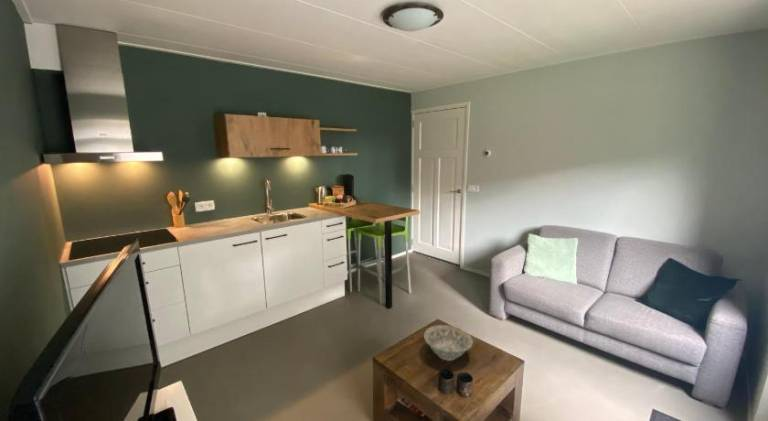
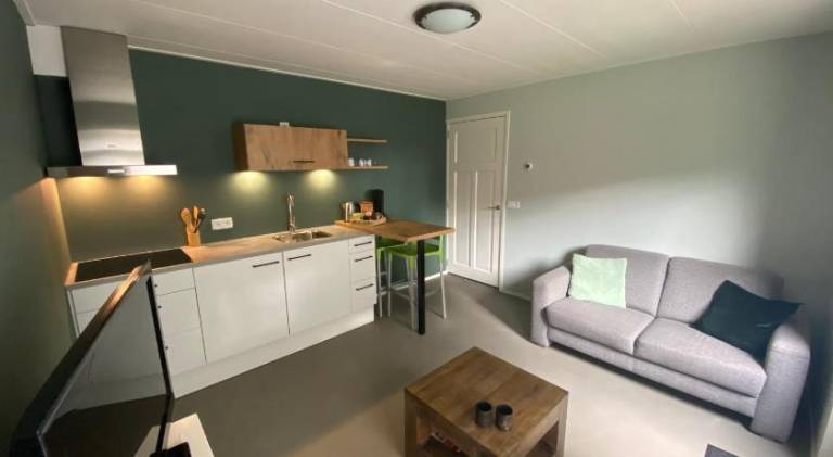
- decorative bowl [423,324,474,362]
